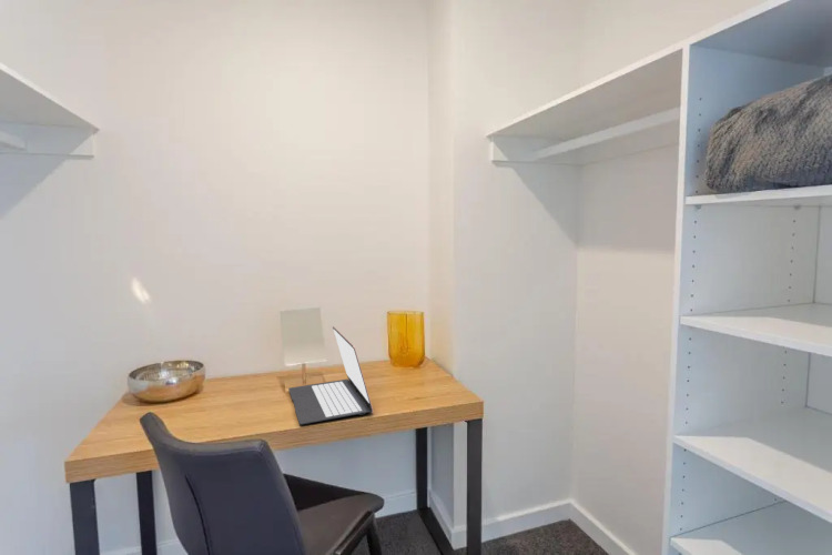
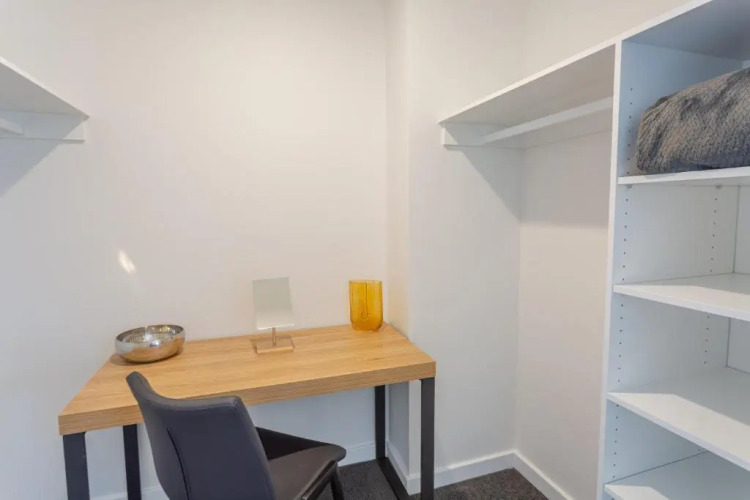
- laptop [287,325,374,425]
